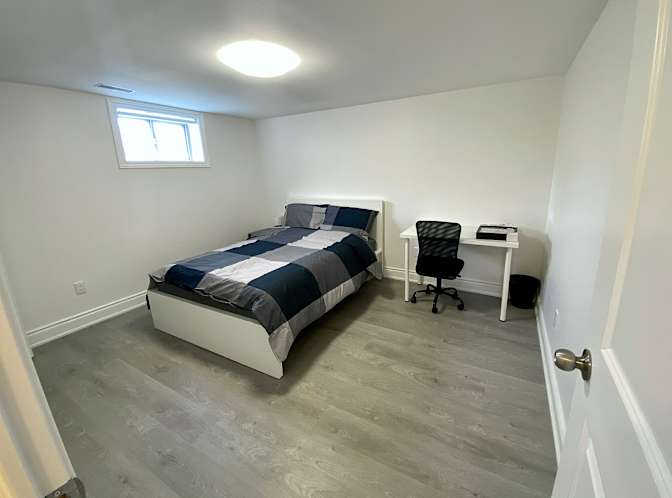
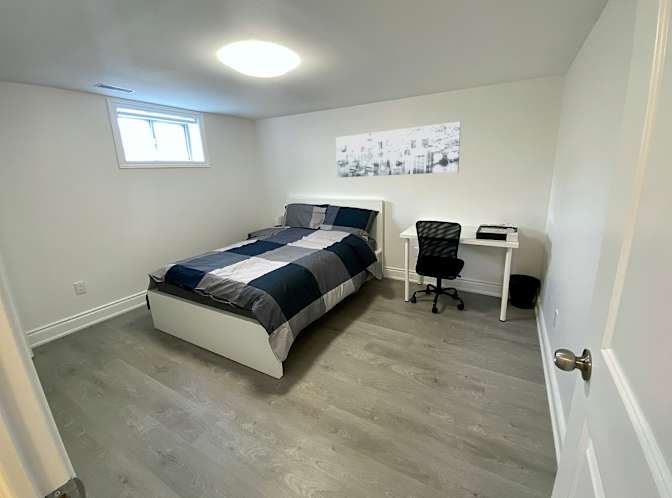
+ wall art [335,121,462,178]
